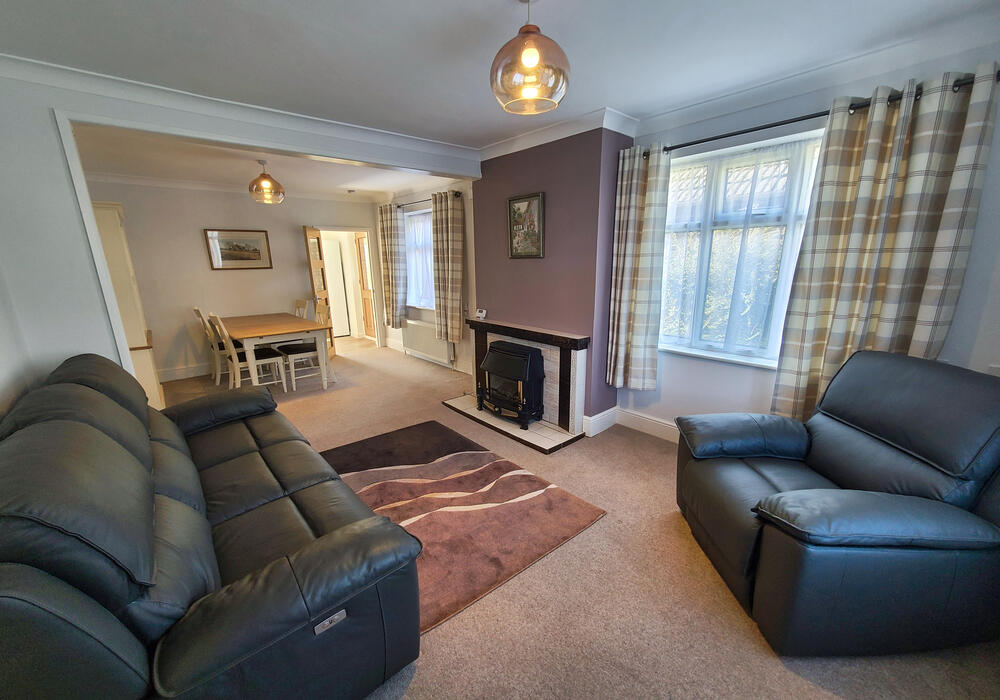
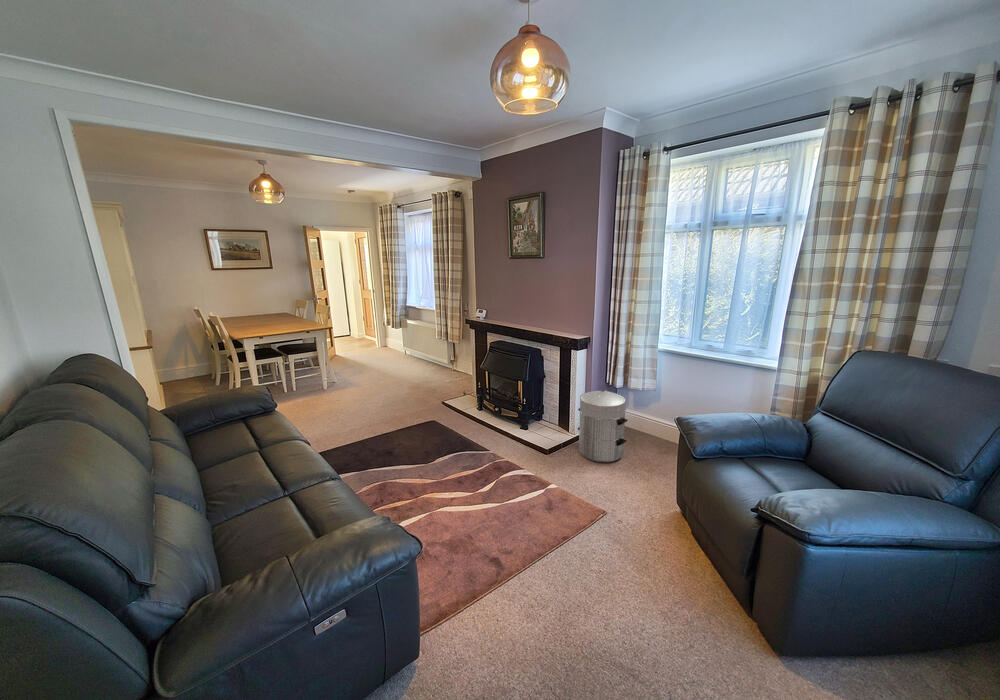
+ waste bin [577,389,629,463]
